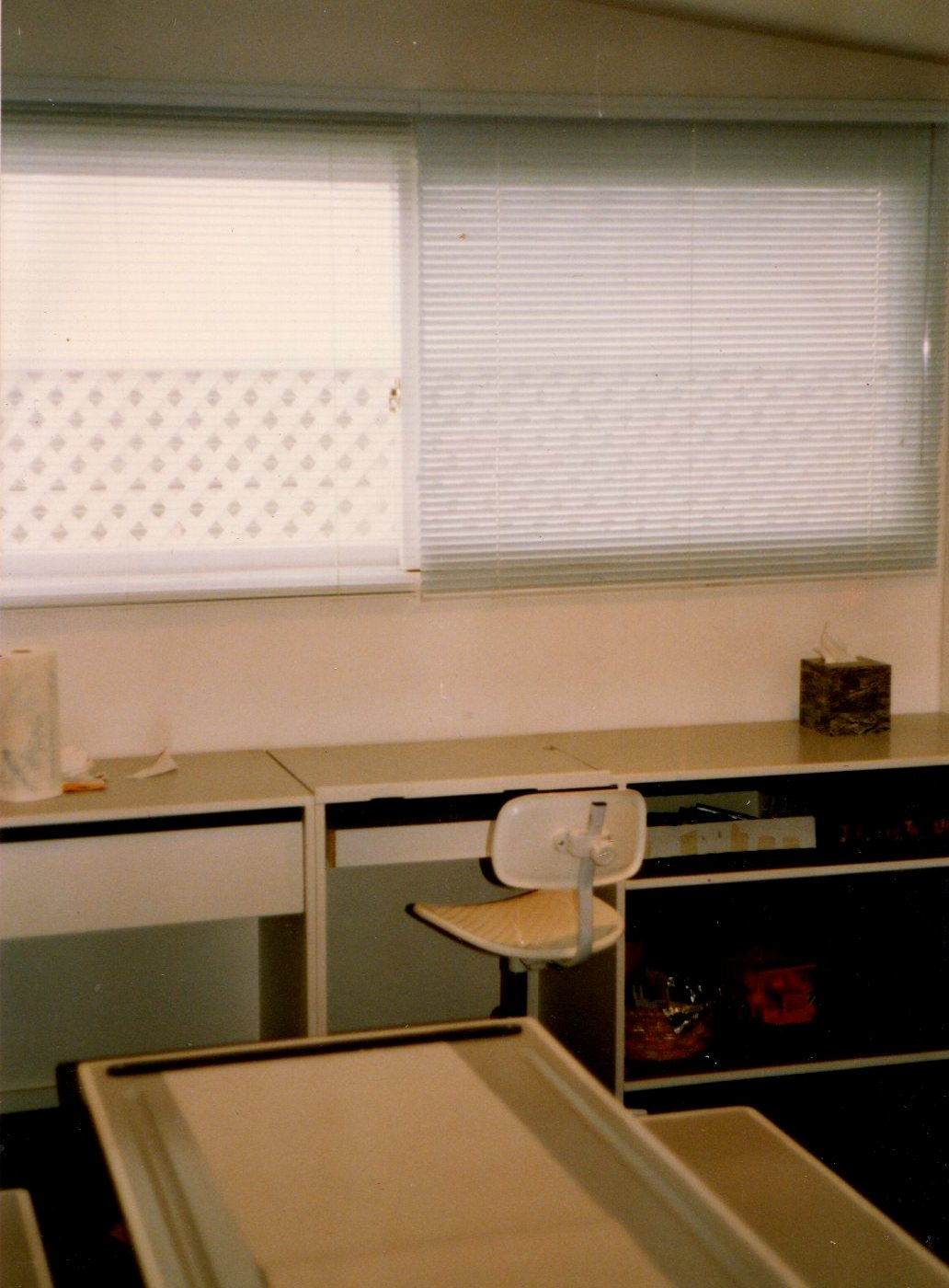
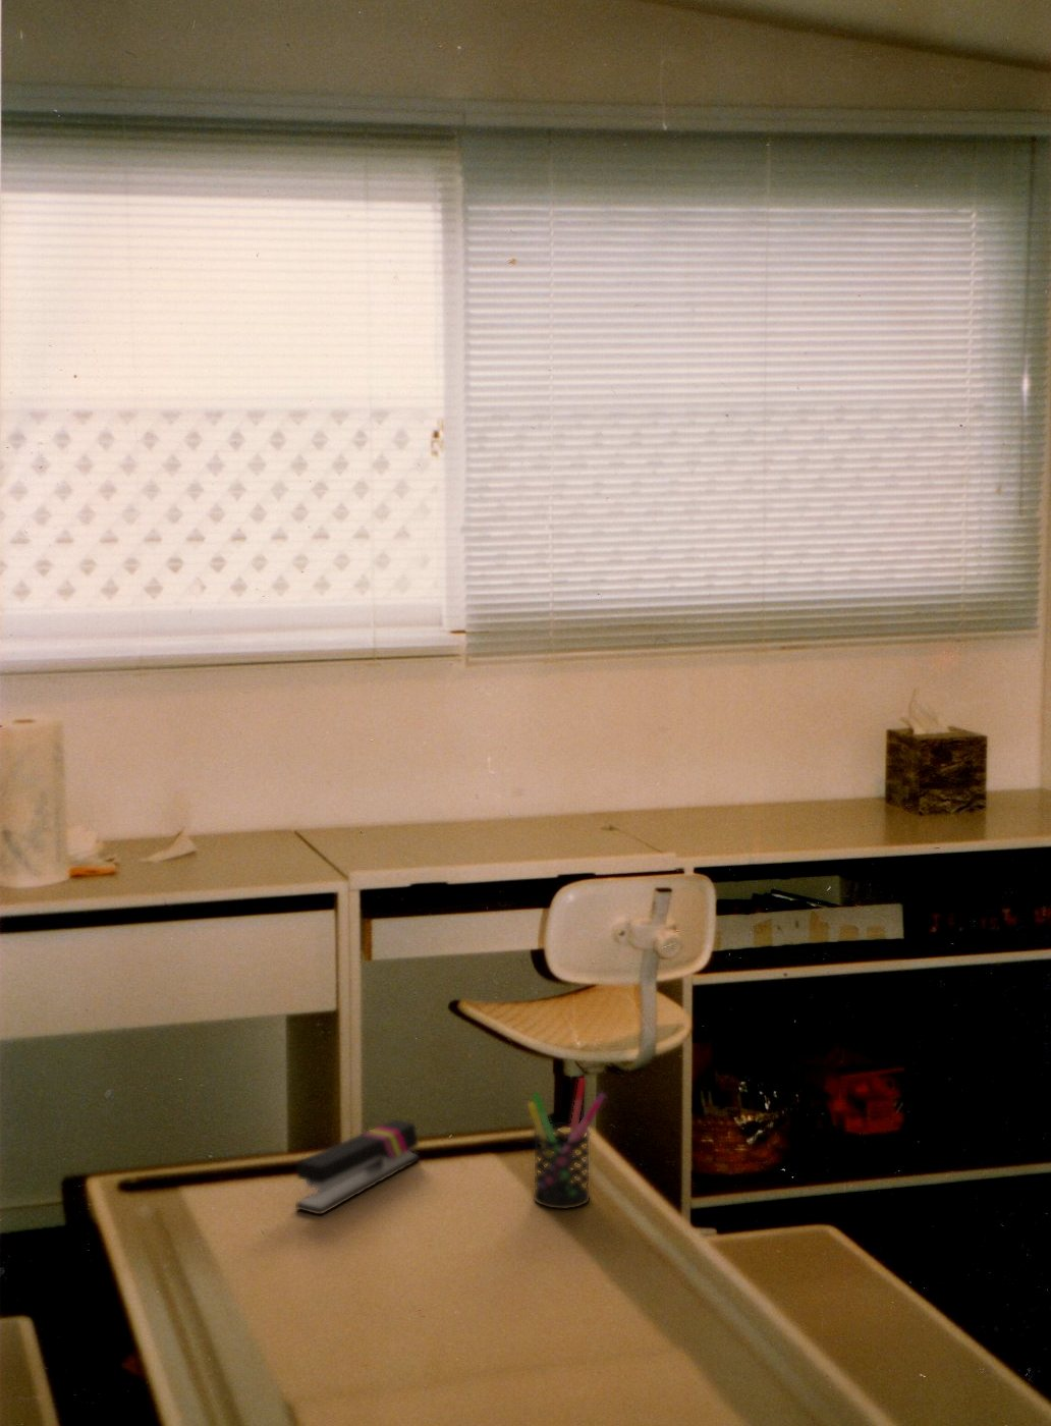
+ stapler [295,1119,421,1216]
+ pen holder [526,1076,607,1210]
